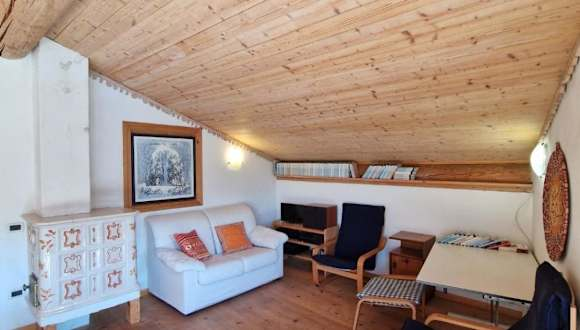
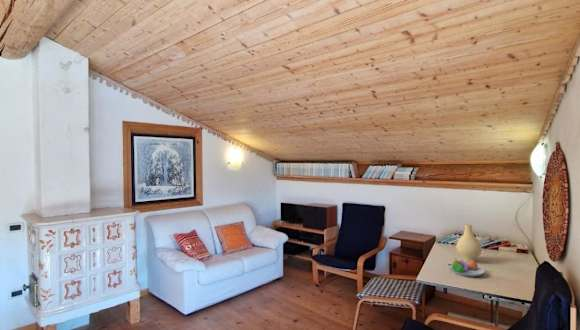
+ vase [455,223,483,262]
+ fruit bowl [447,257,485,278]
